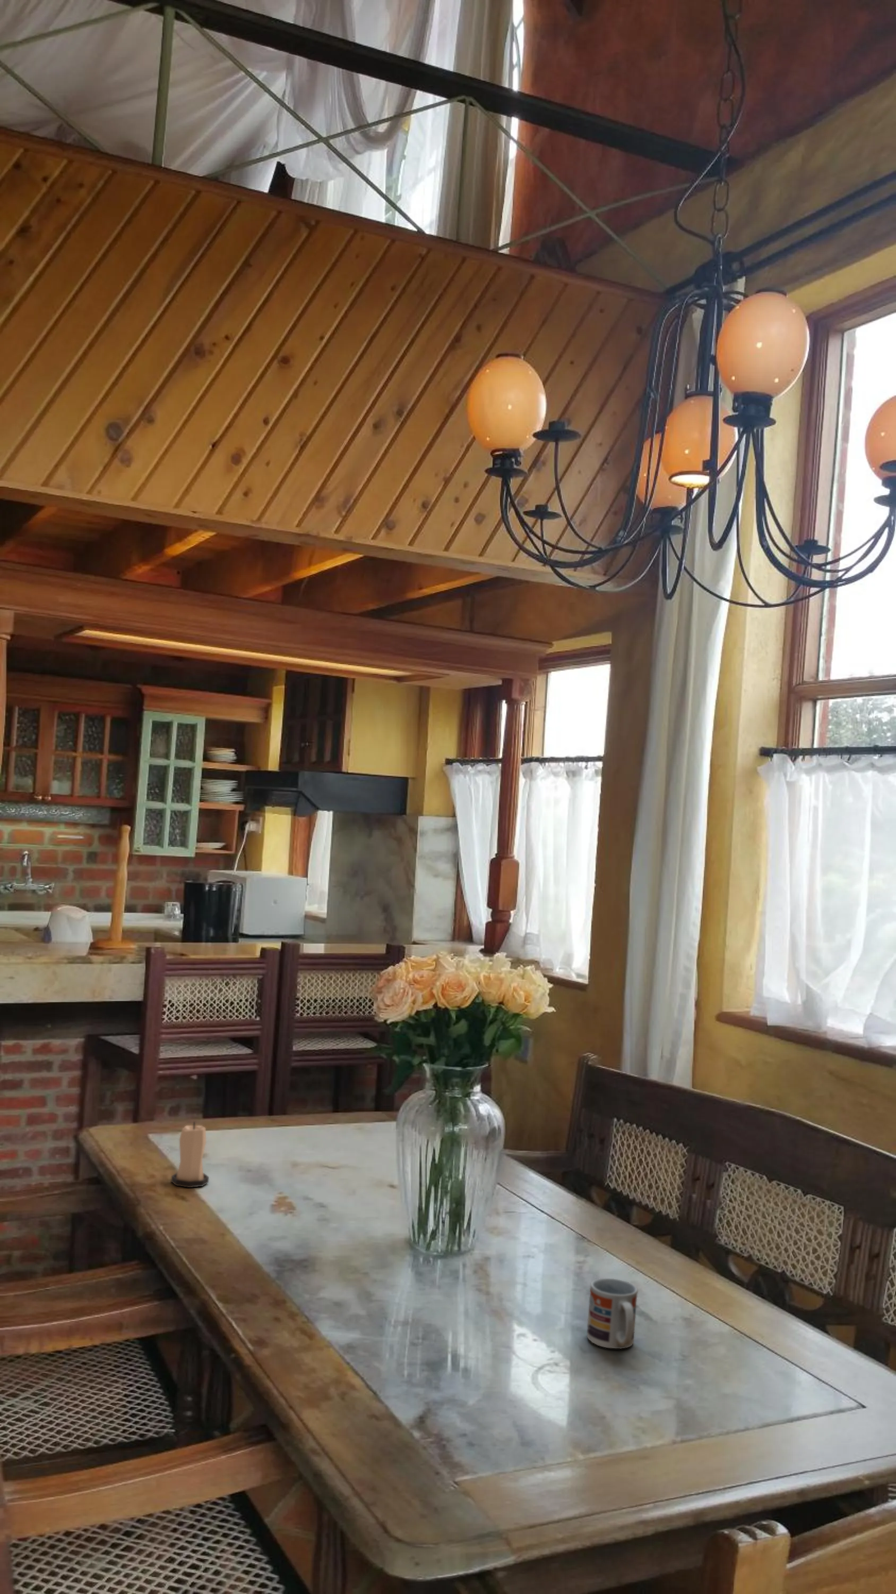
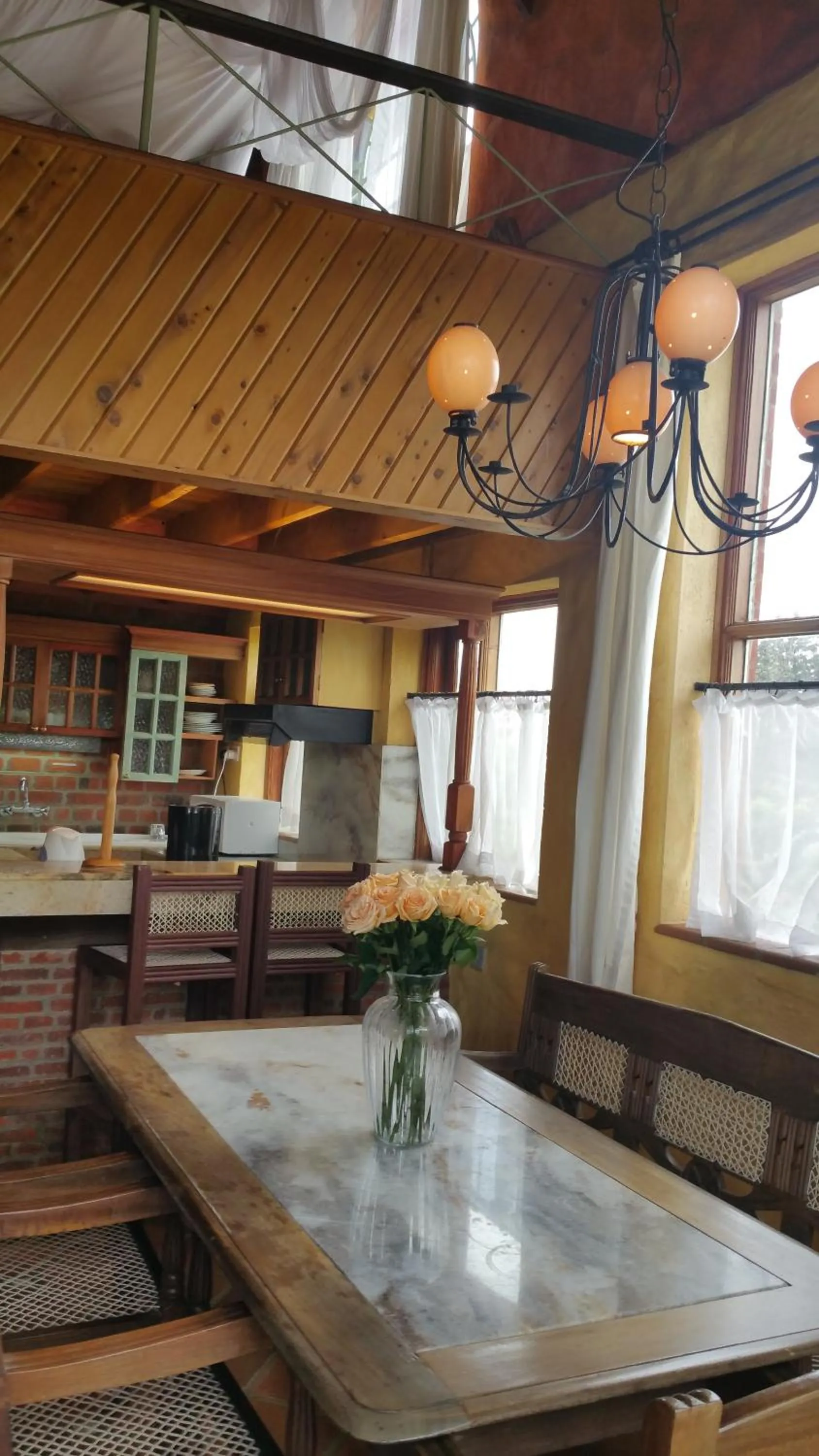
- candle [171,1121,210,1188]
- cup [586,1278,639,1350]
